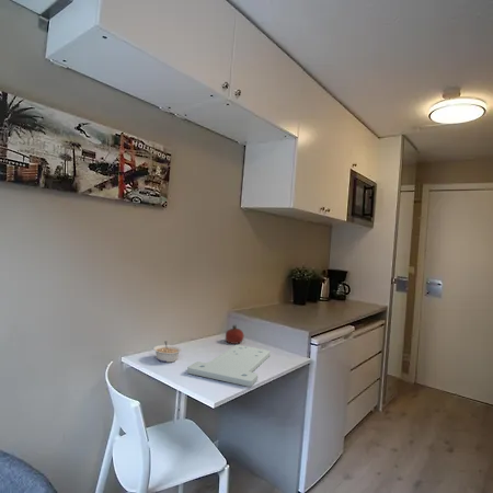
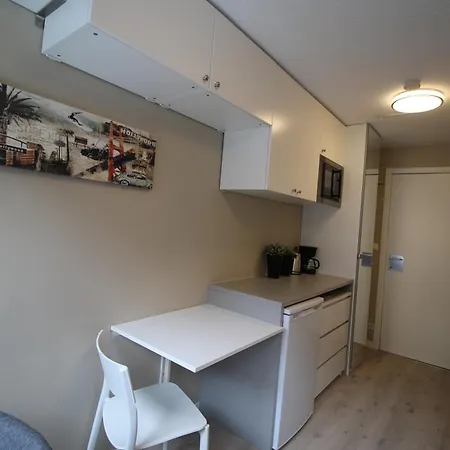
- fruit [225,323,244,345]
- legume [152,341,183,364]
- cutting board [186,344,271,388]
